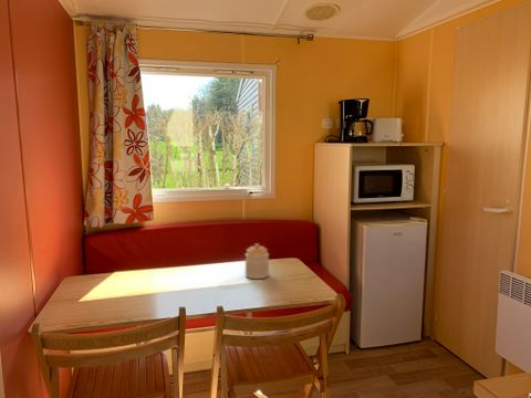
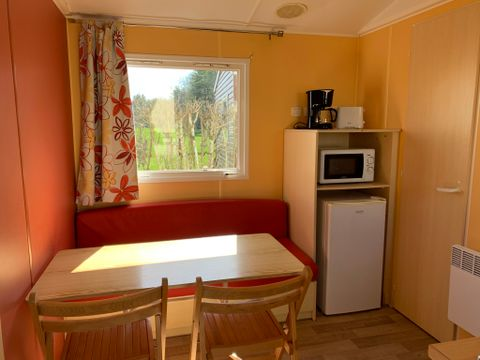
- jar [243,242,270,280]
